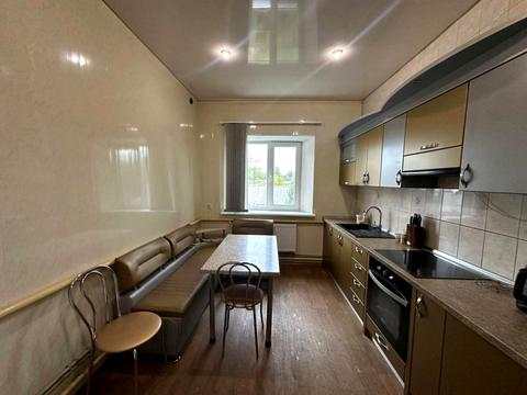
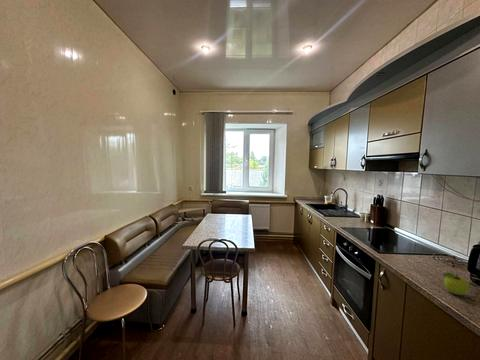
+ fruit [441,271,469,296]
